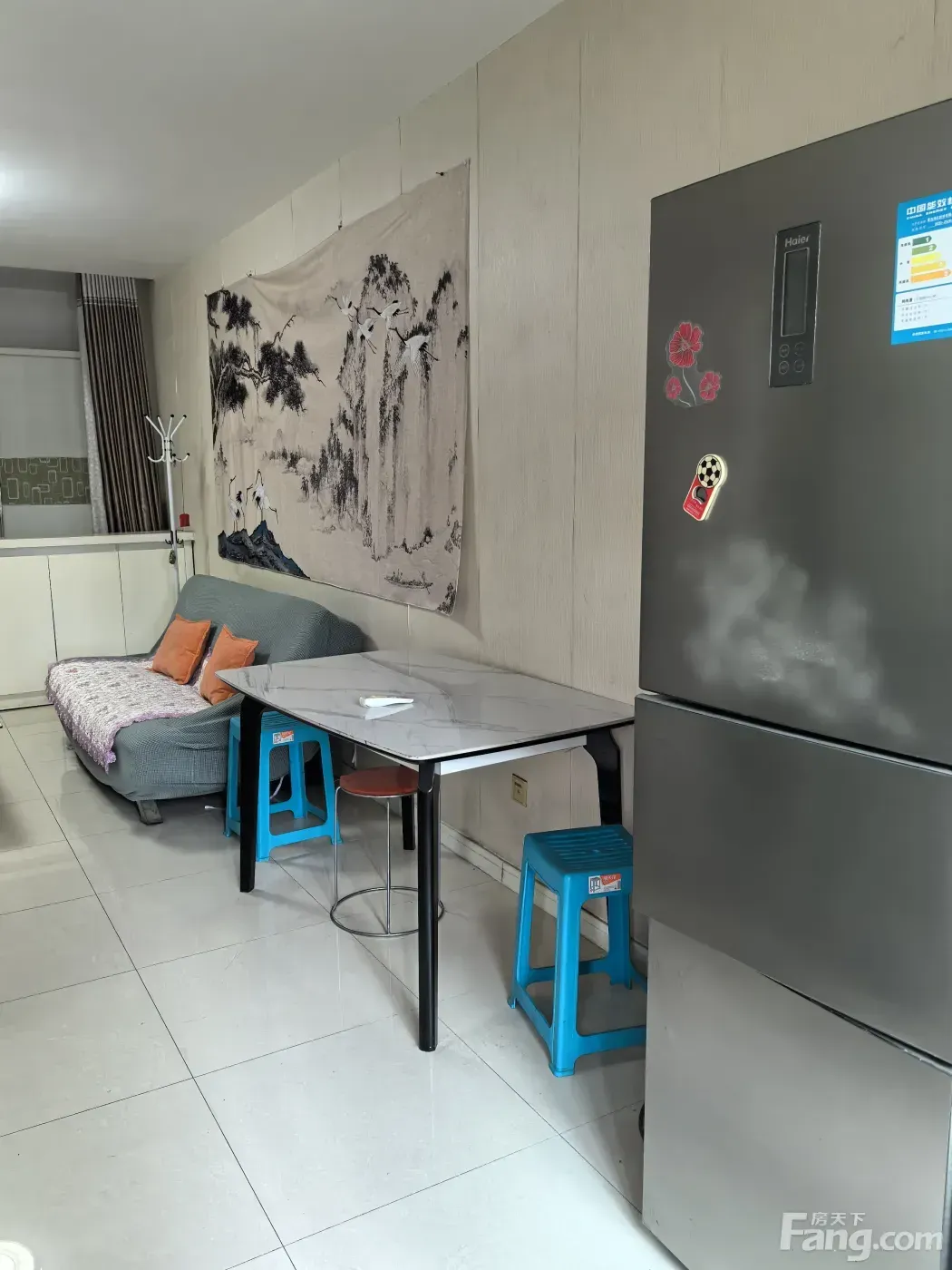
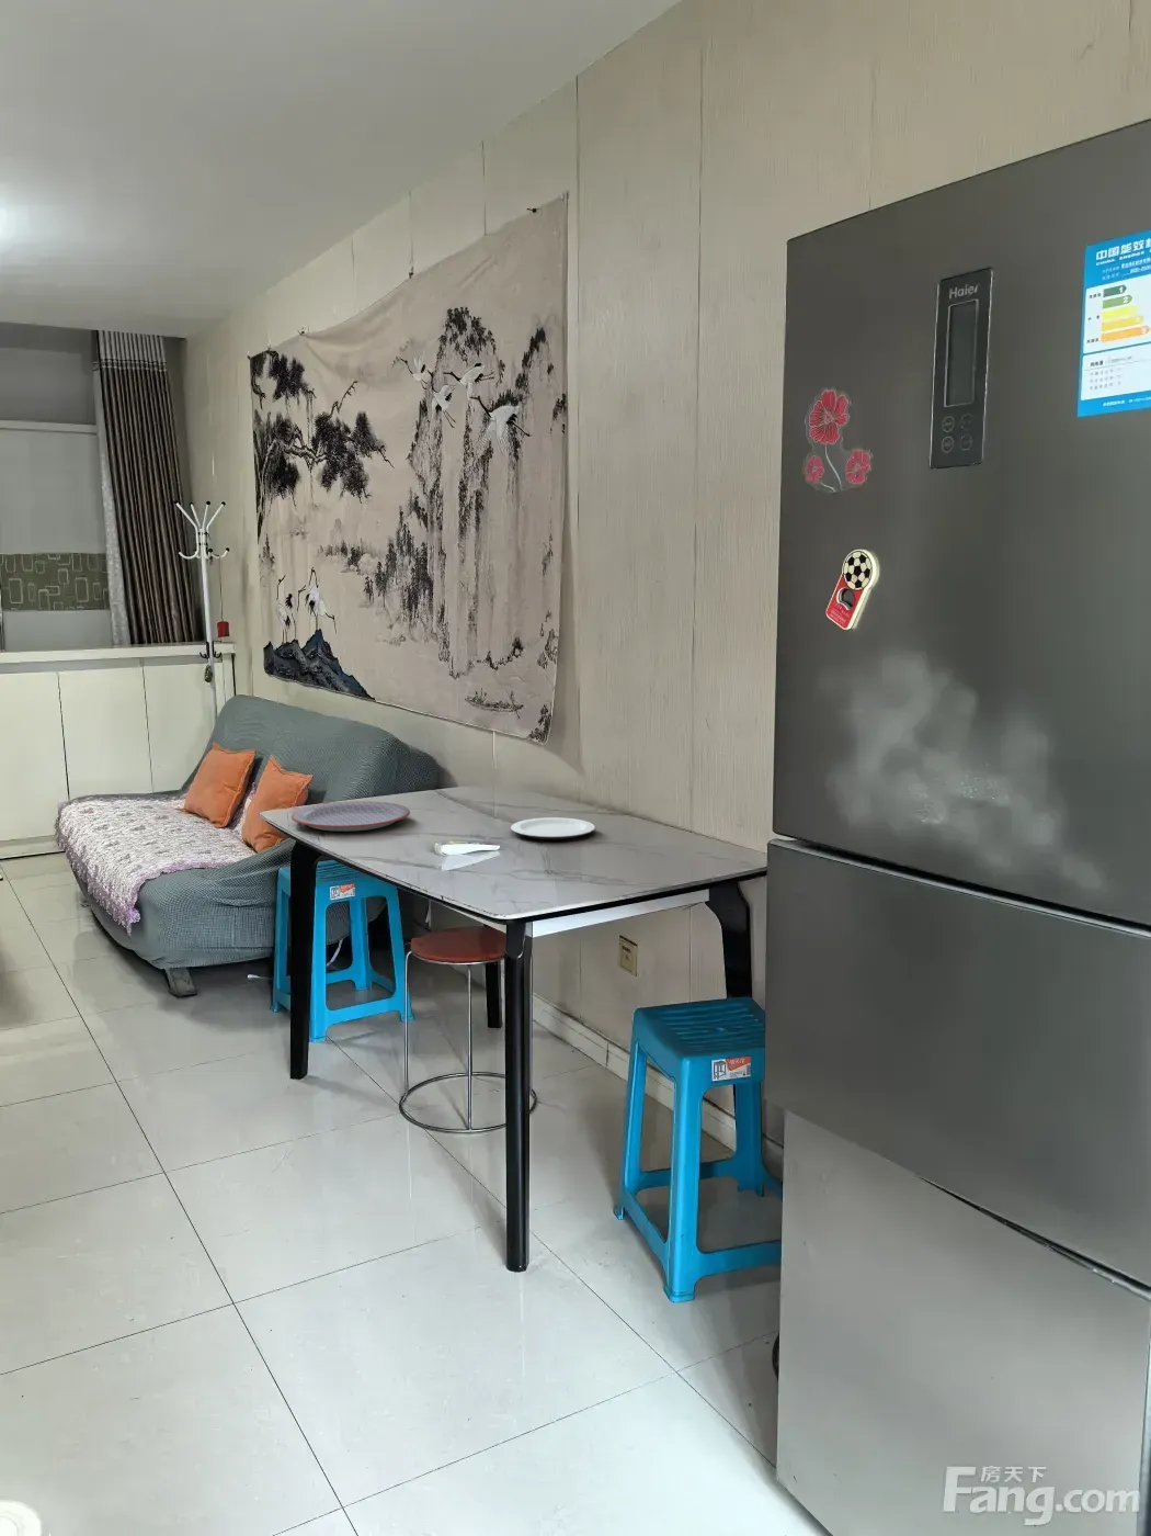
+ plate [290,799,411,833]
+ plate [510,816,596,841]
